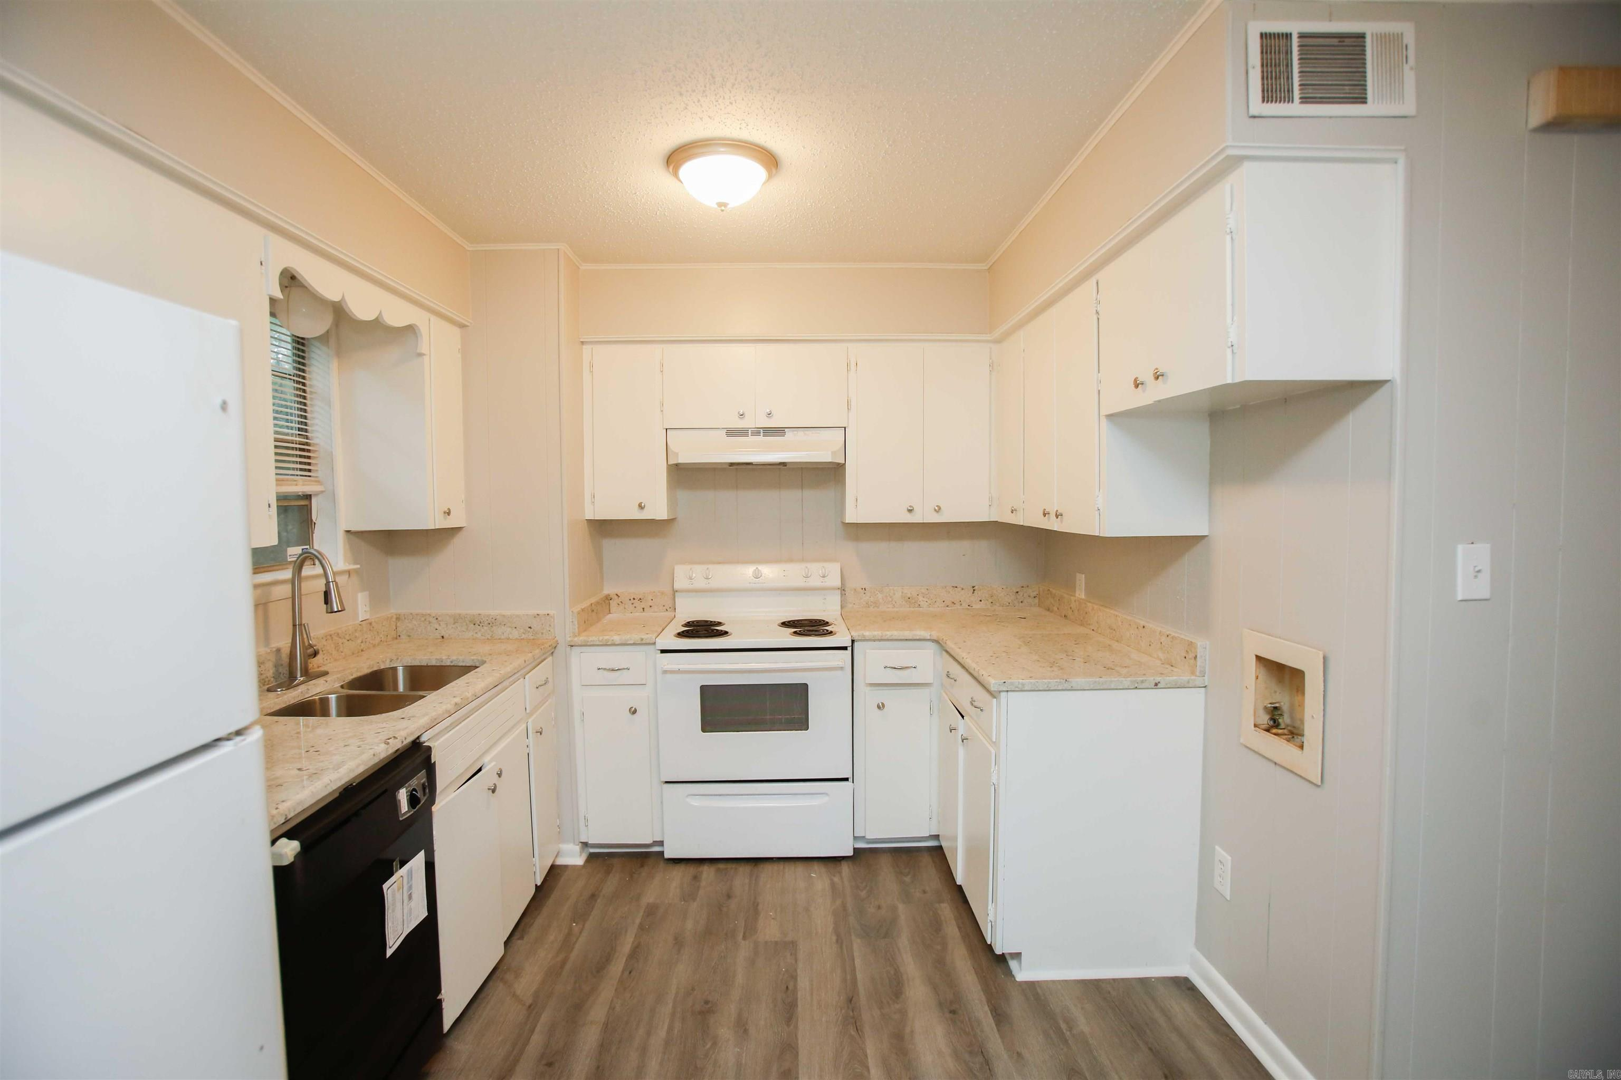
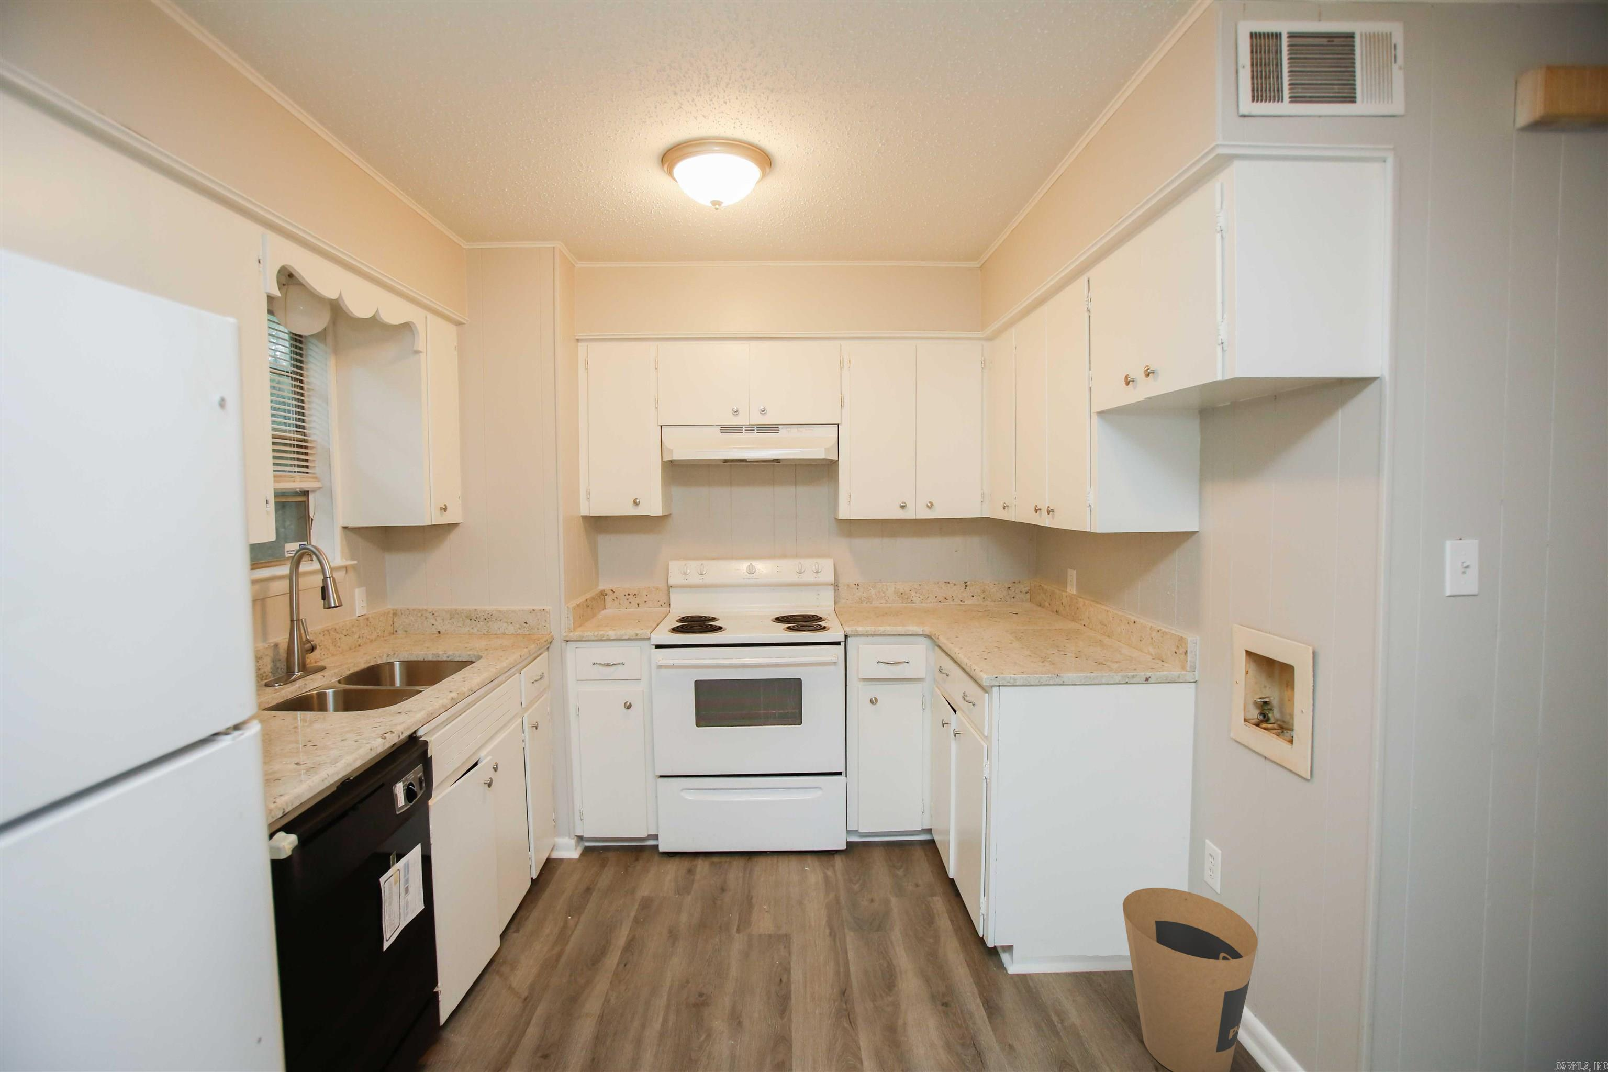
+ trash can [1122,888,1259,1072]
